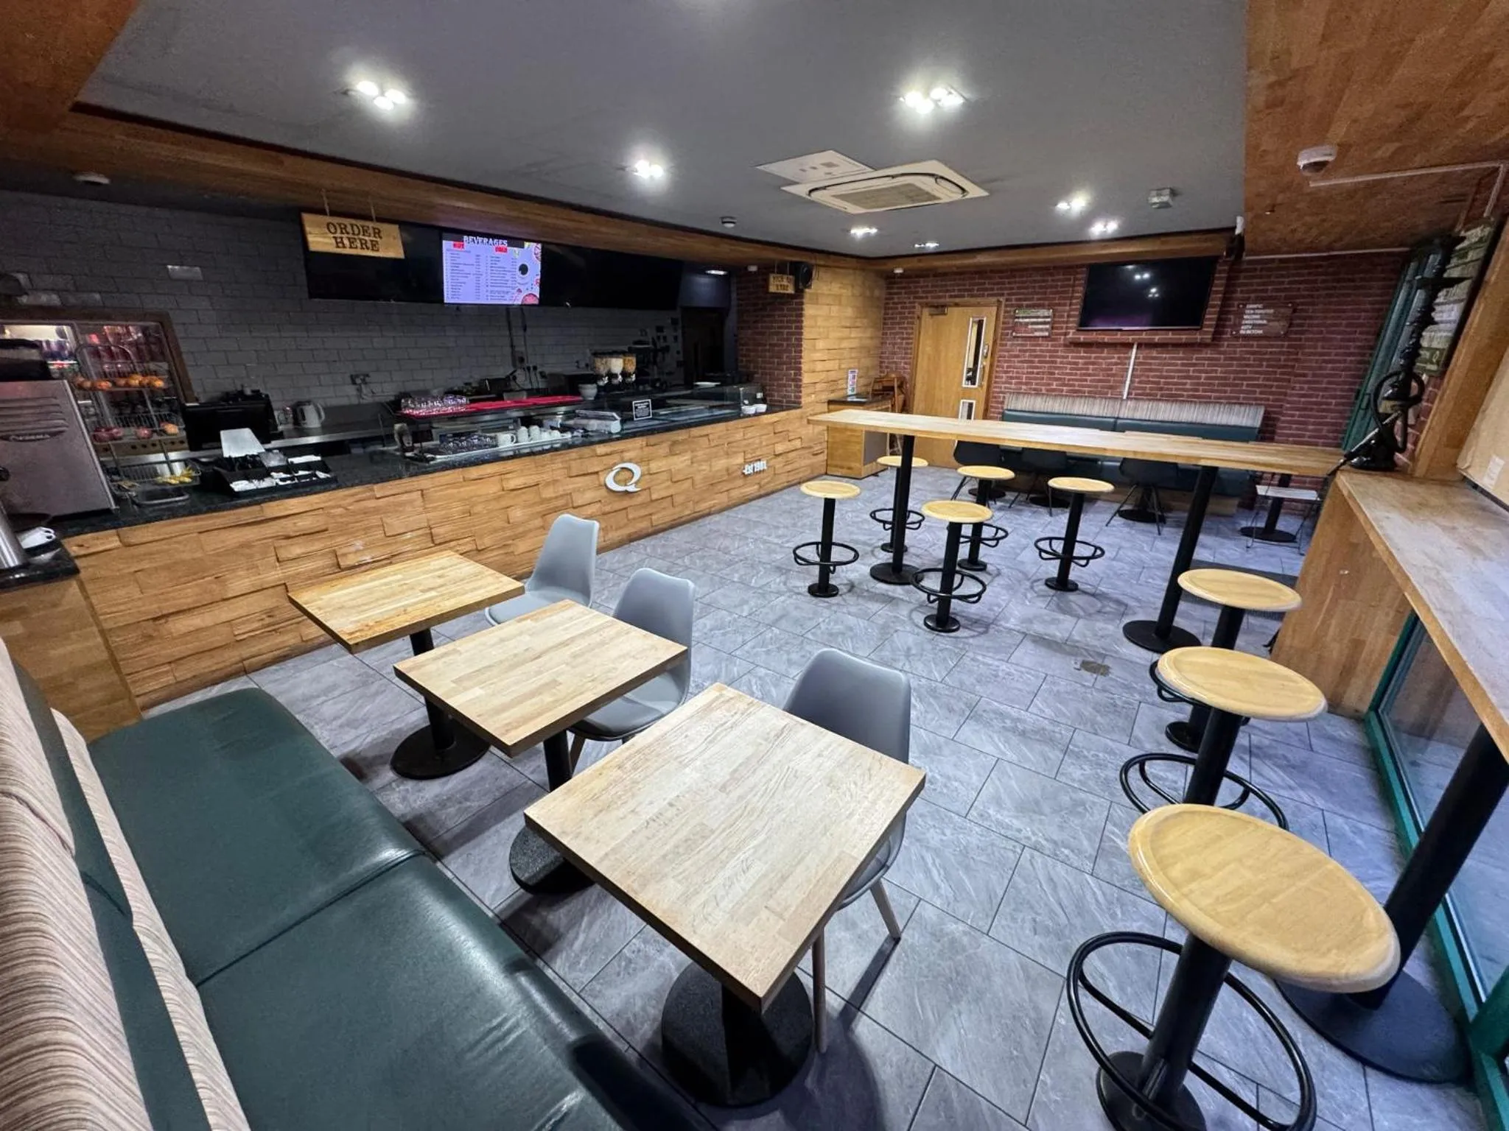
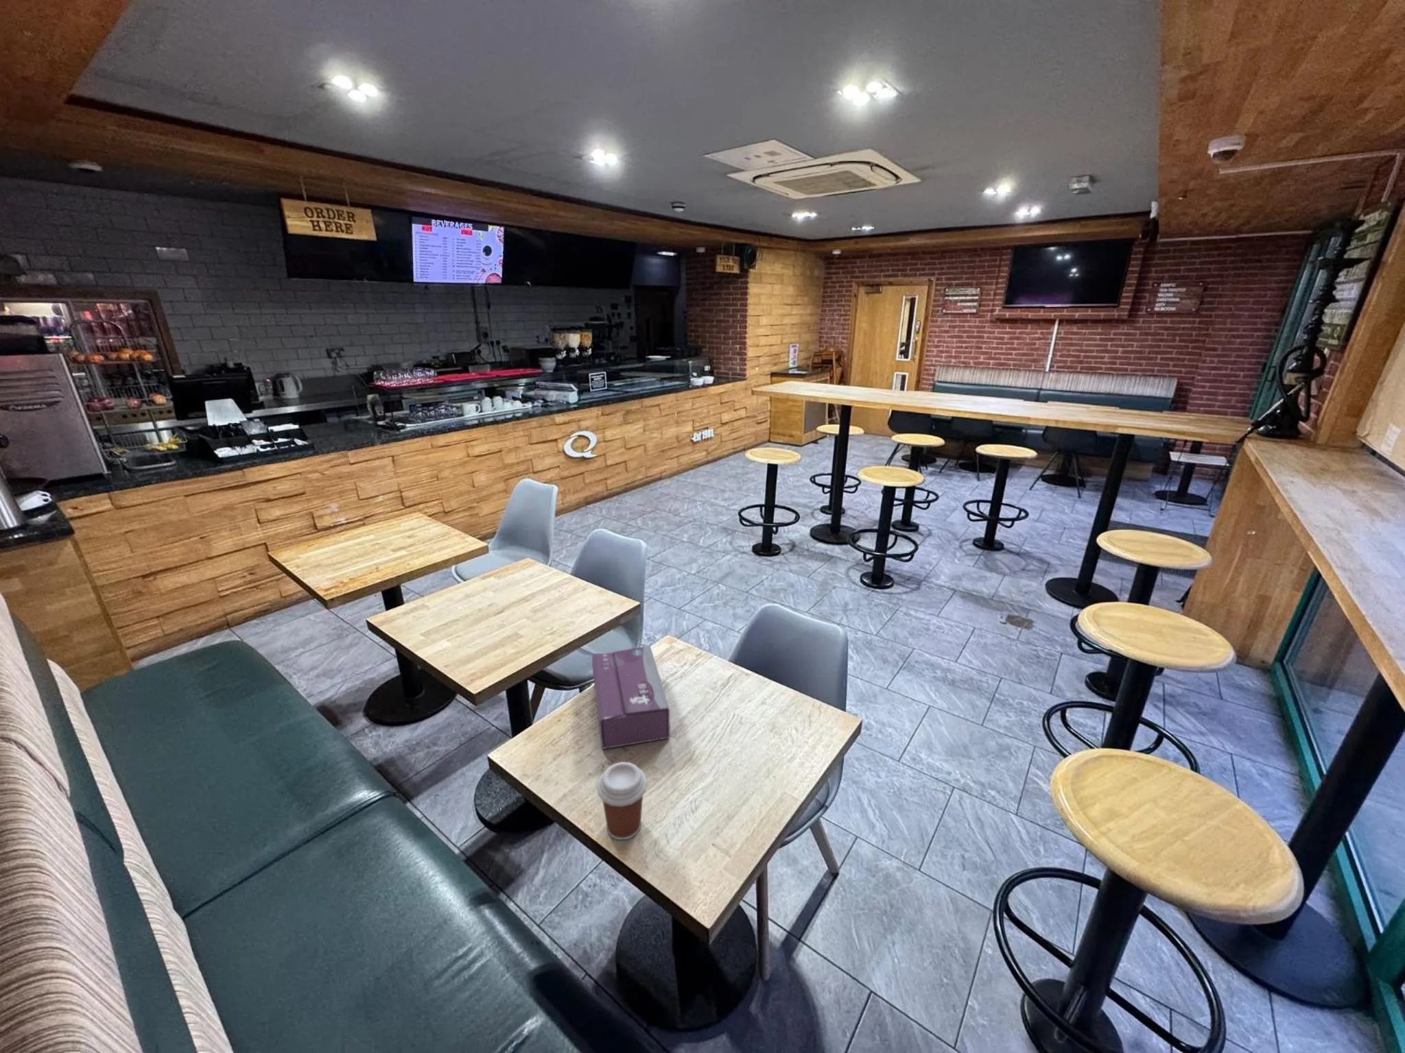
+ coffee cup [596,761,647,841]
+ tissue box [592,645,670,750]
